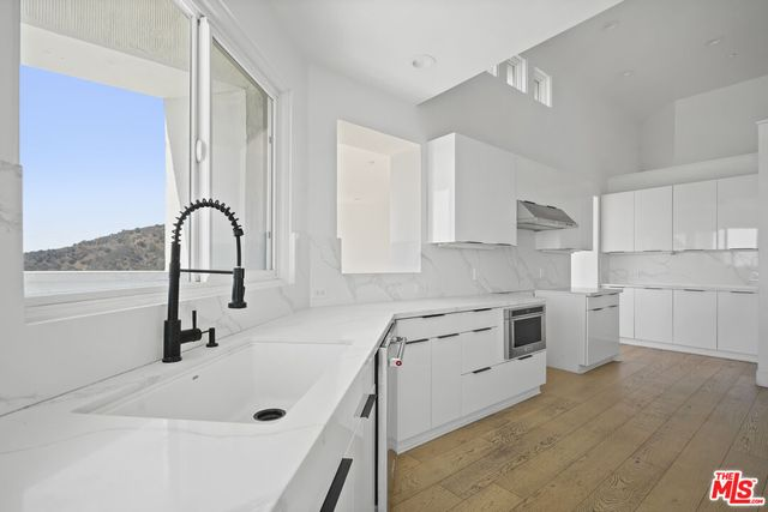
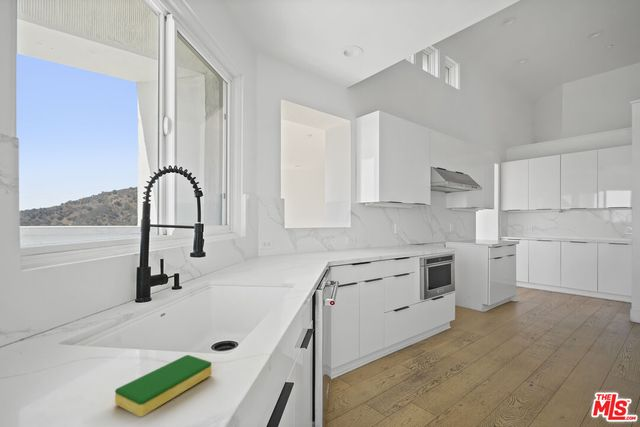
+ dish sponge [114,354,212,417]
